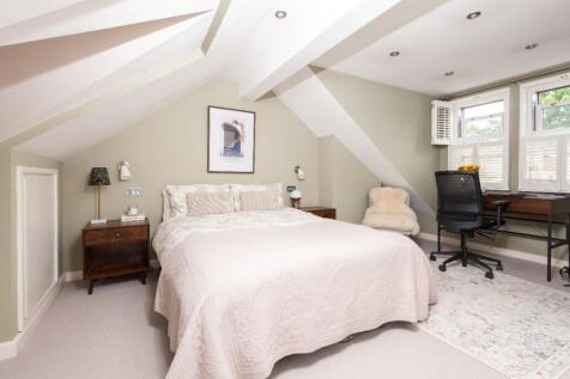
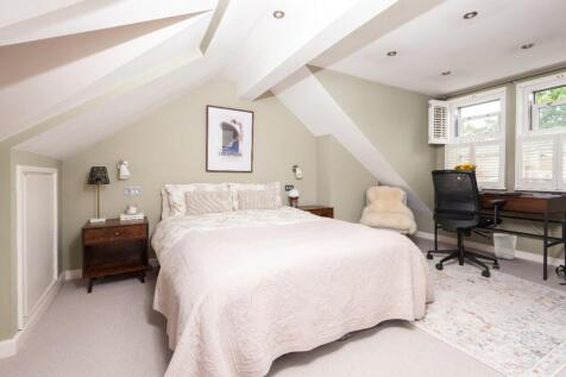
+ wastebasket [492,232,518,260]
